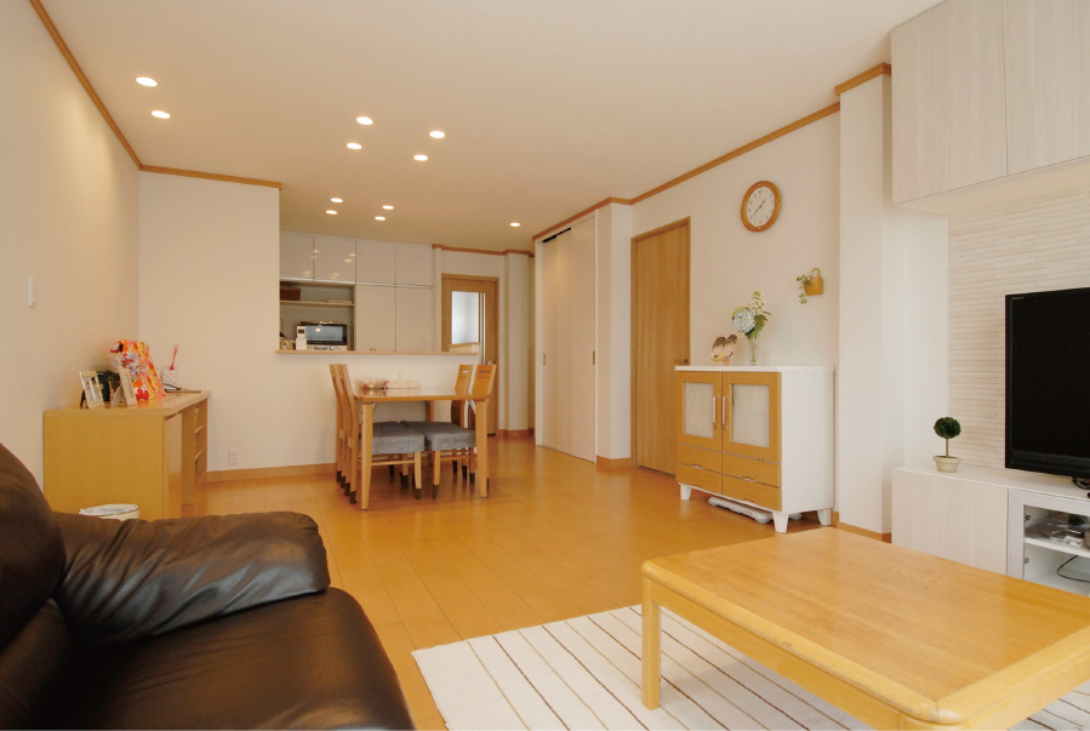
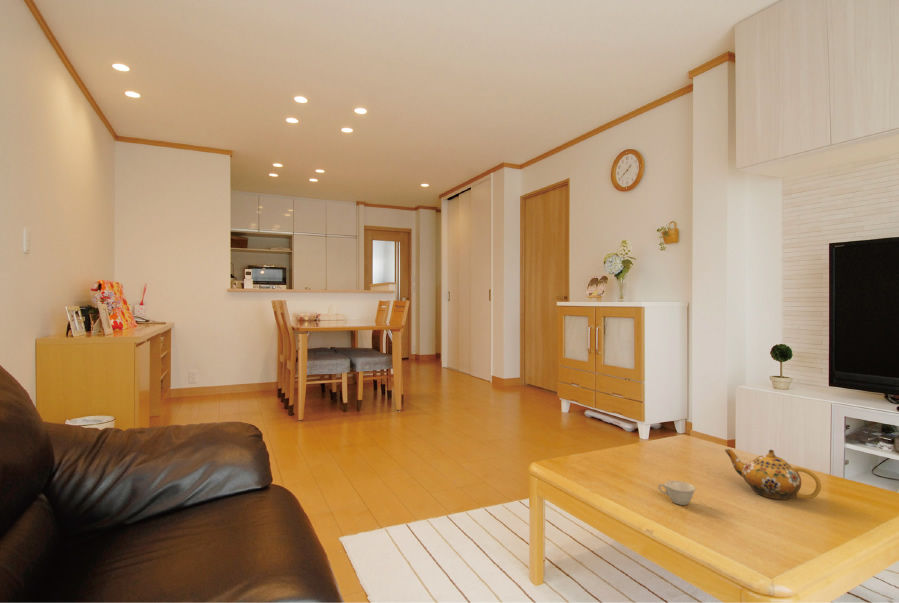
+ teapot [724,448,822,501]
+ teacup [657,480,697,506]
